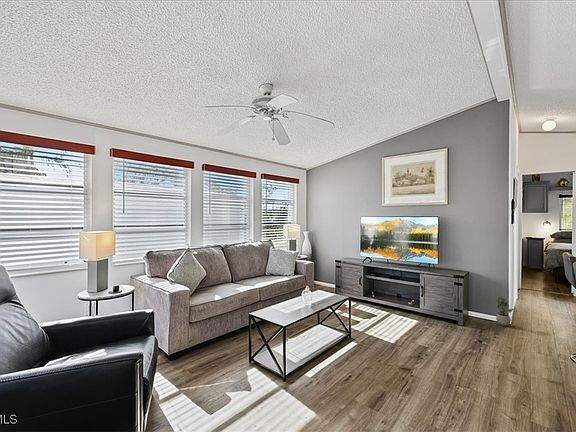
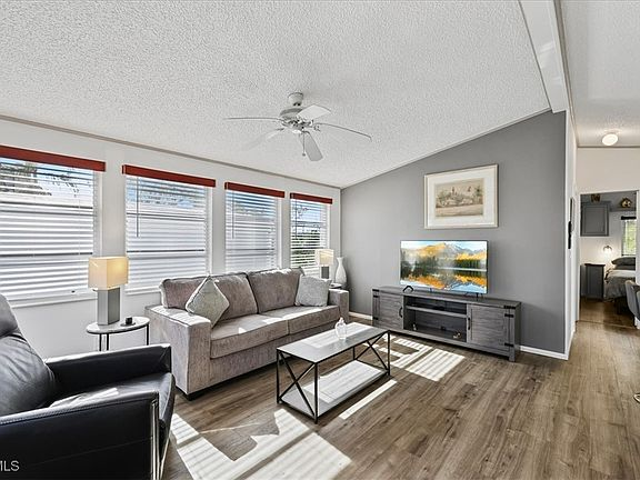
- potted plant [495,296,515,327]
